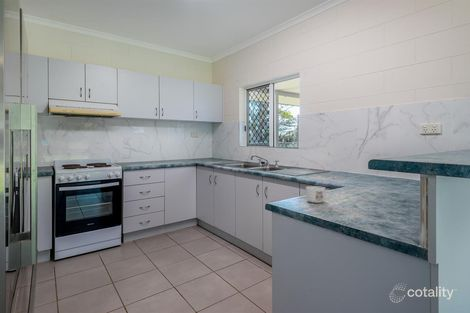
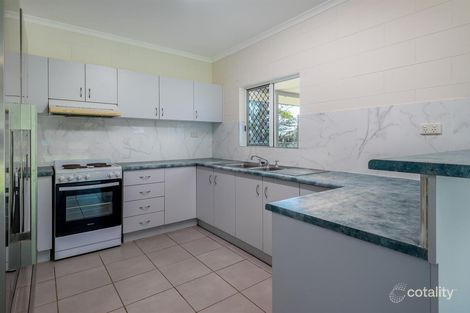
- mug [305,185,331,204]
